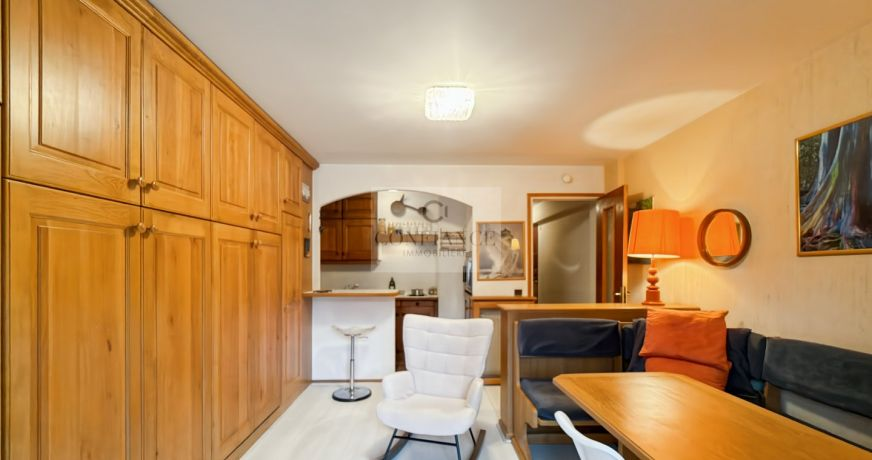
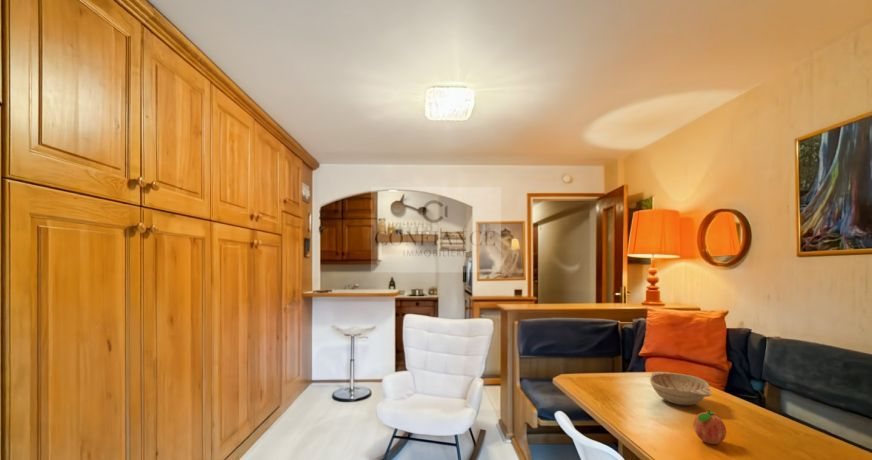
+ fruit [692,409,727,445]
+ decorative bowl [649,371,713,406]
